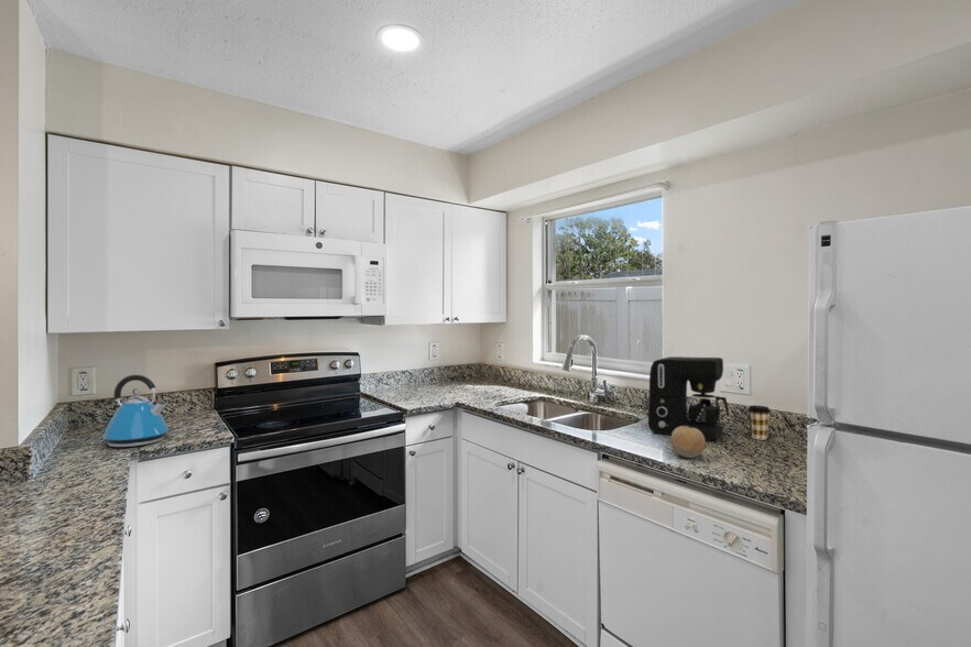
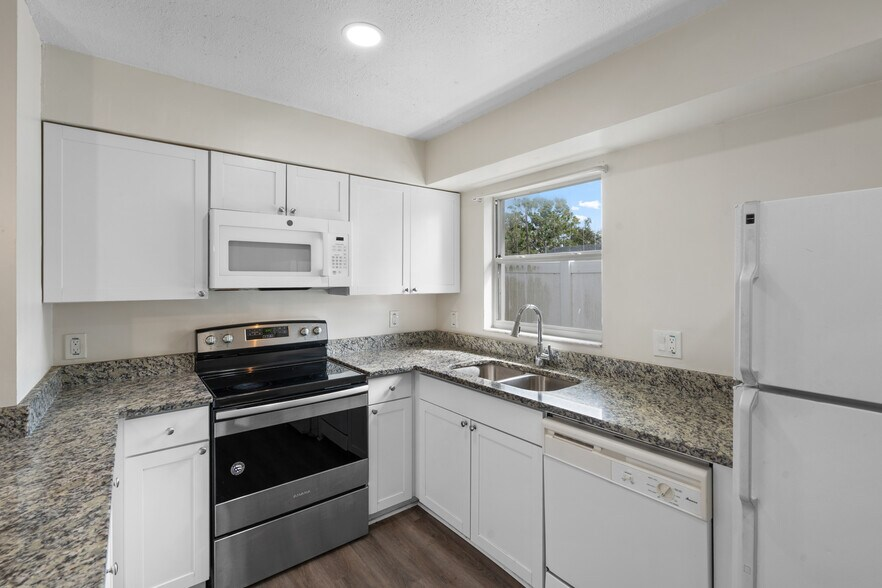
- fruit [669,426,707,459]
- kettle [101,374,170,448]
- coffee maker [647,355,730,441]
- coffee cup [746,404,772,441]
